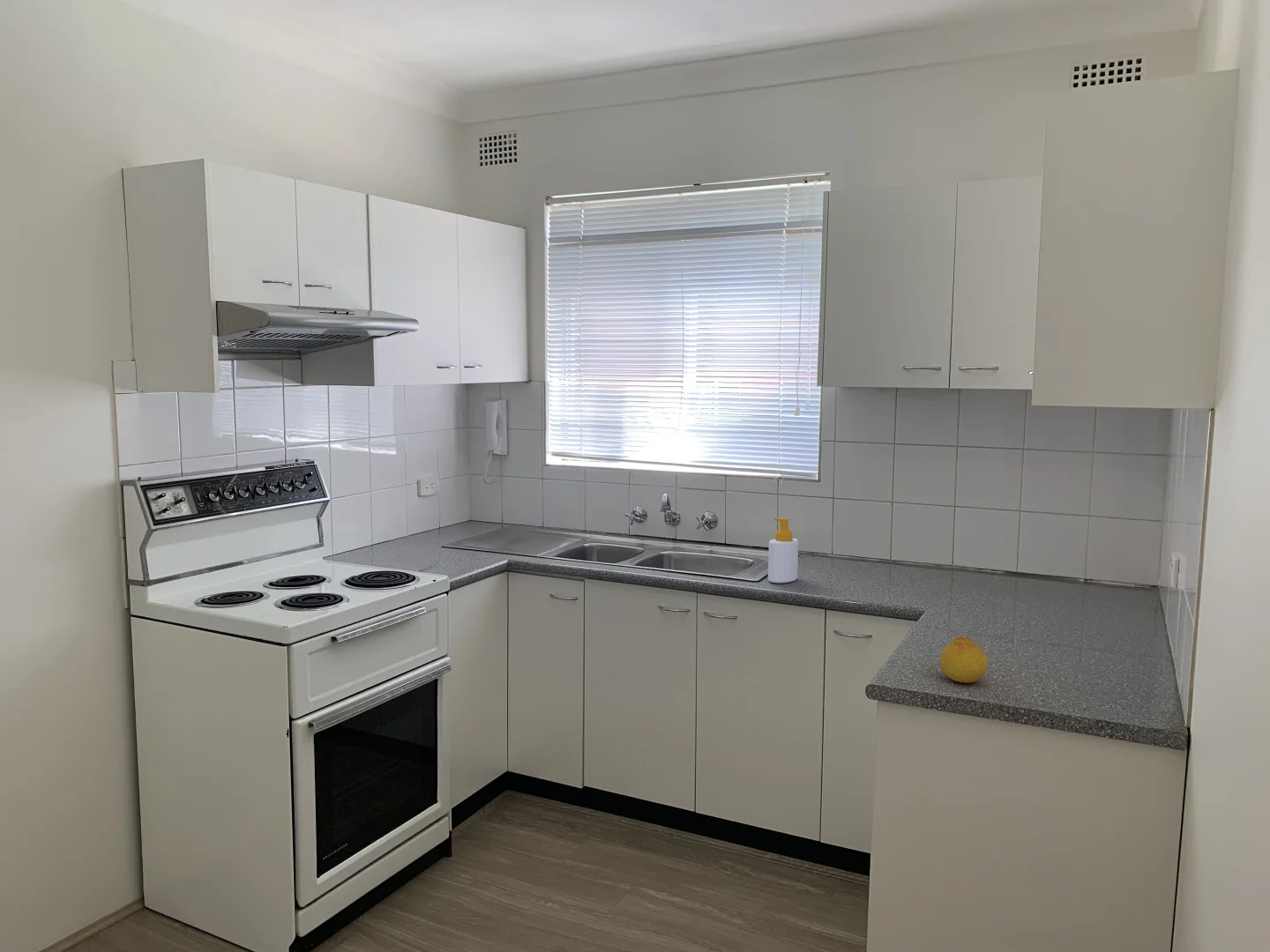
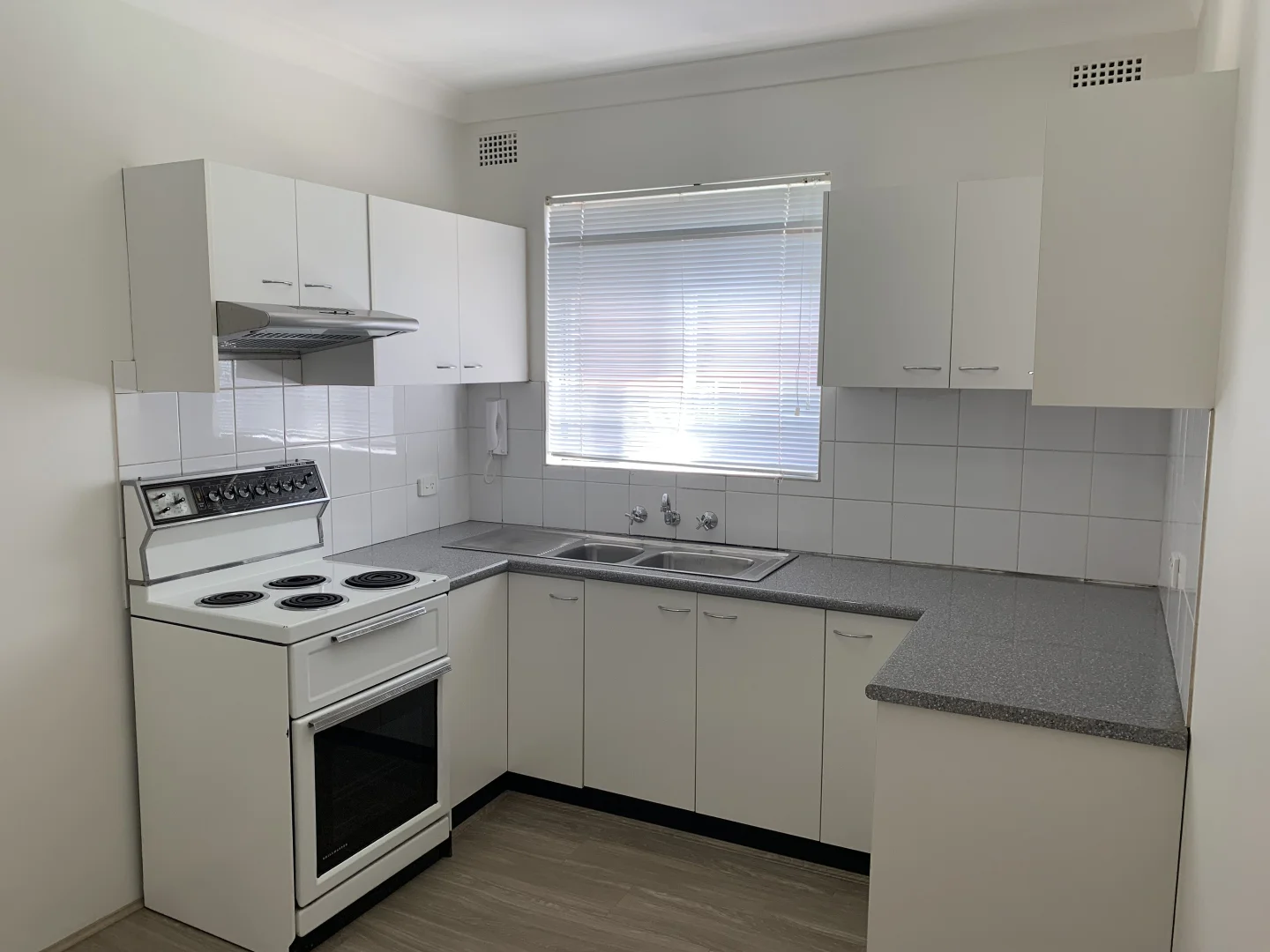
- soap bottle [767,517,799,584]
- fruit [939,636,989,684]
